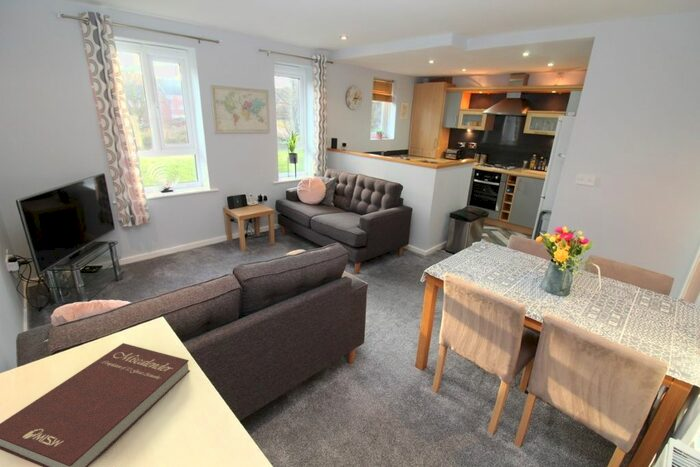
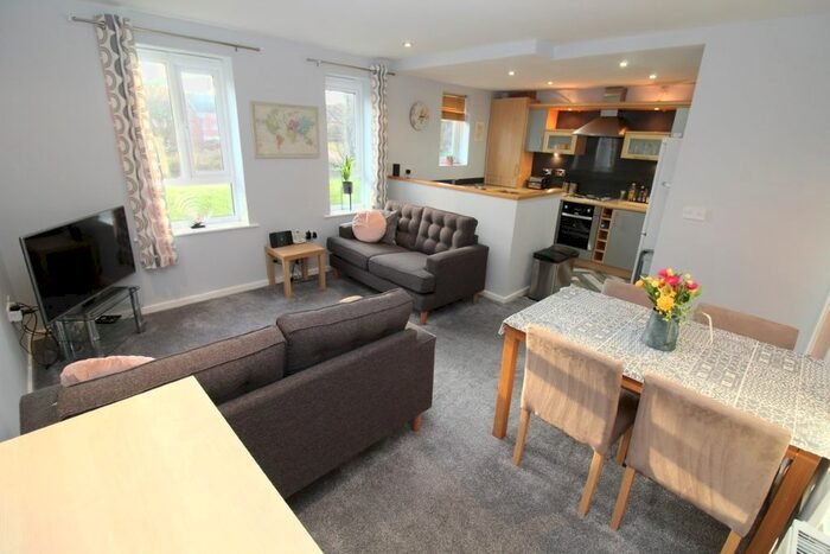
- book [0,342,191,467]
